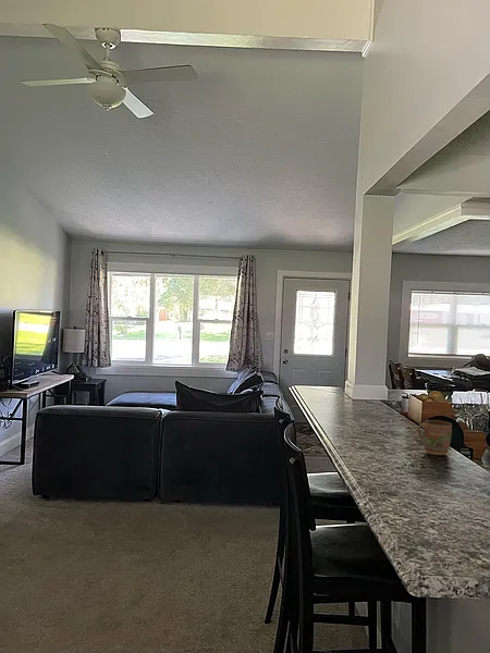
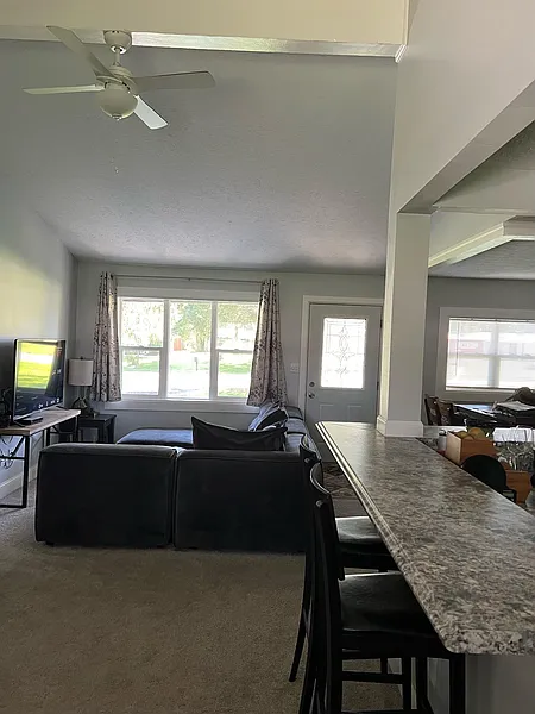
- mug [416,419,453,456]
